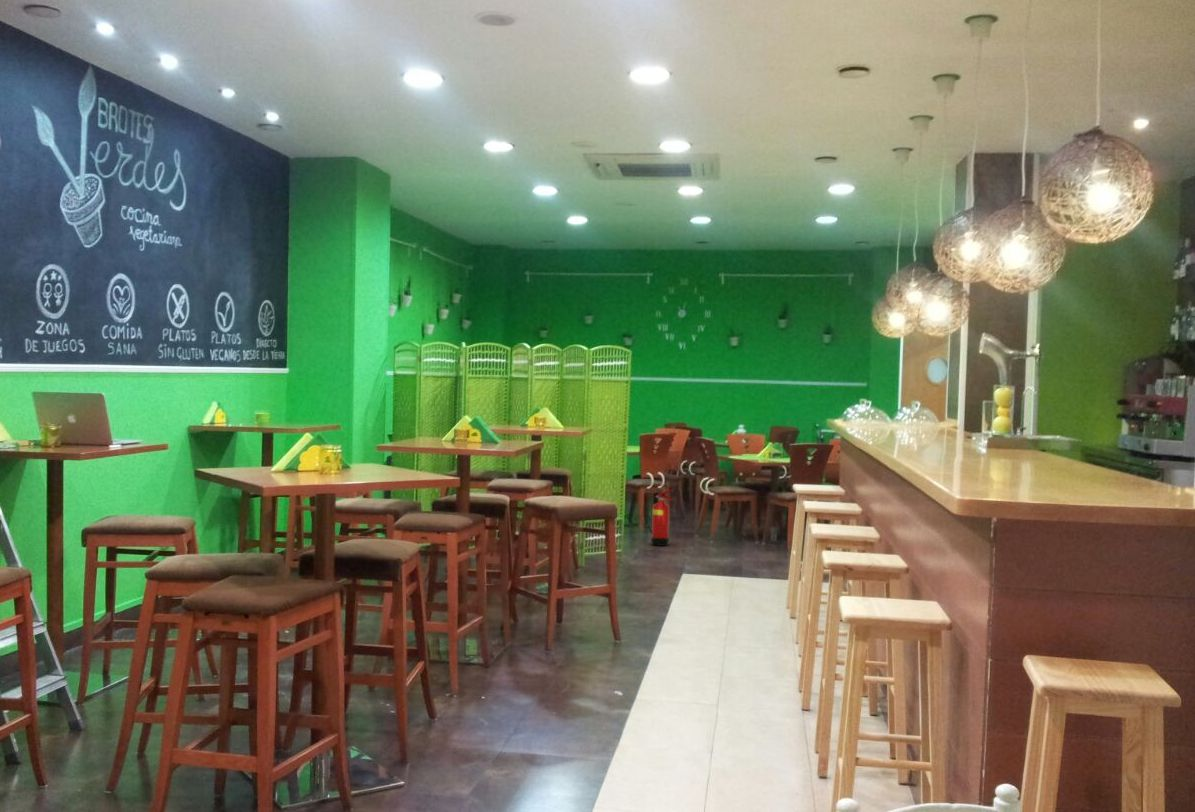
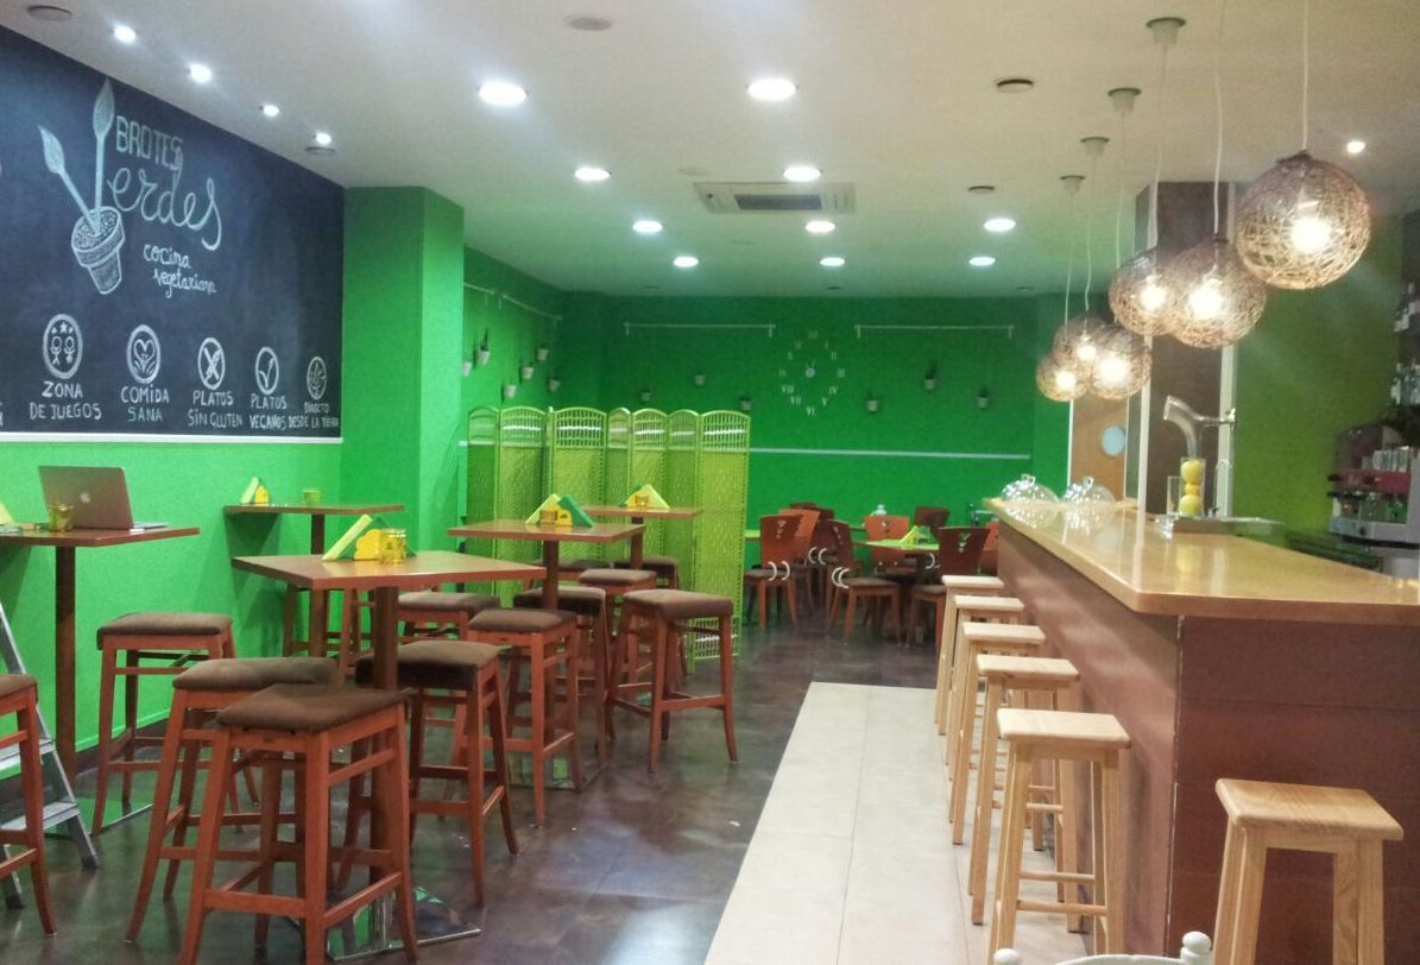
- fire extinguisher [642,488,675,547]
